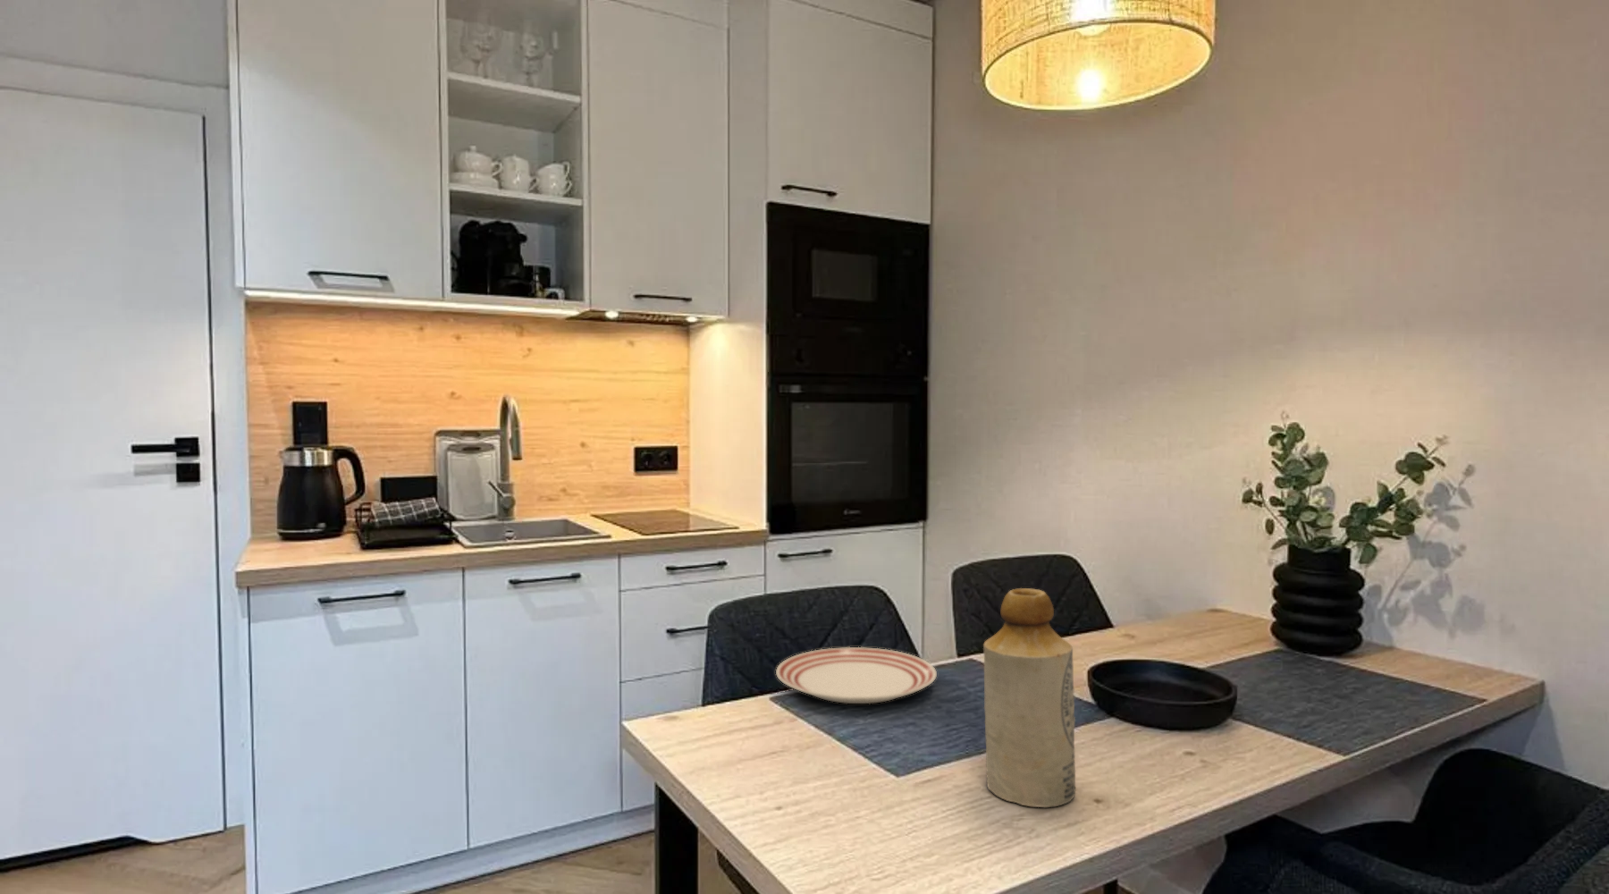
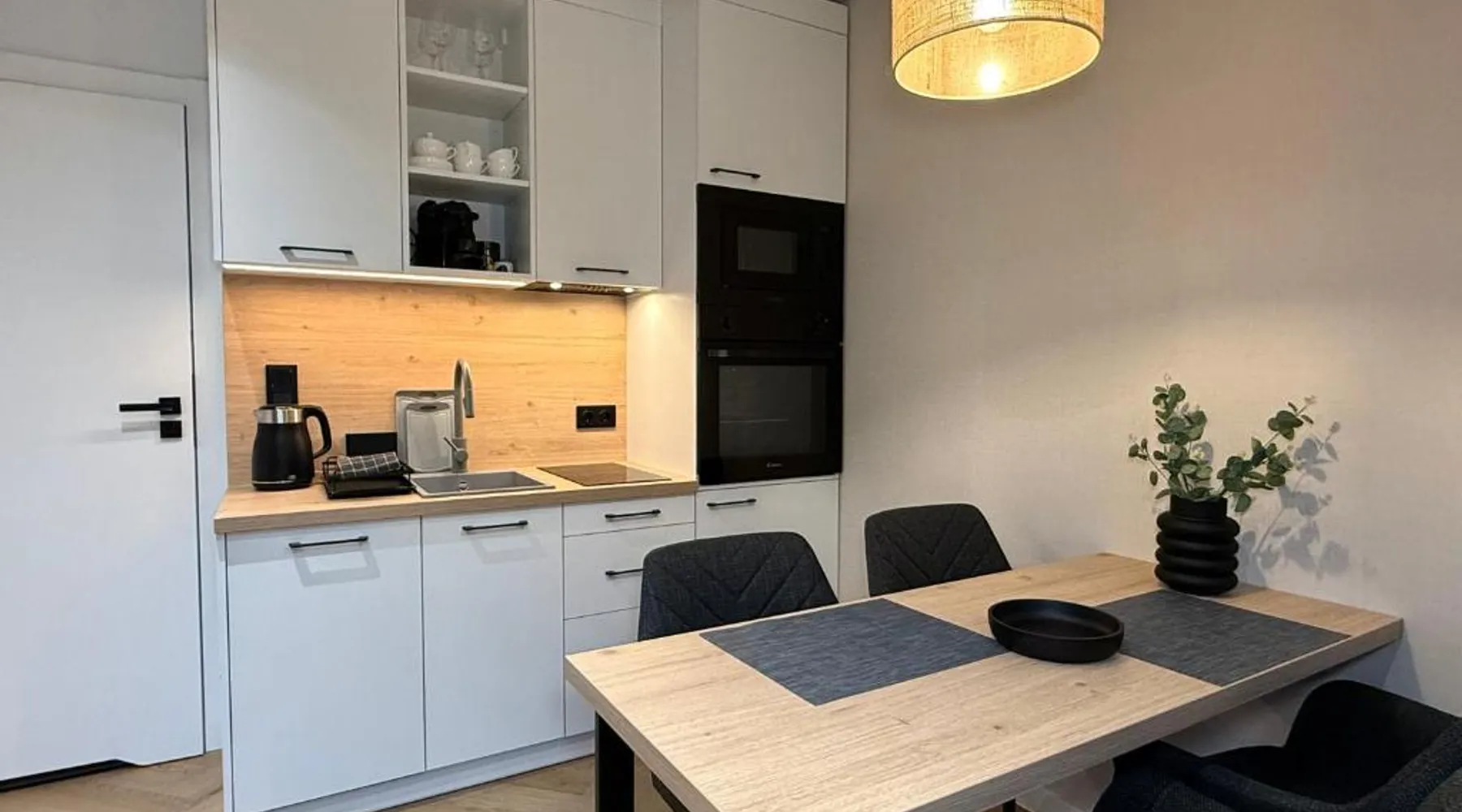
- dinner plate [775,646,938,705]
- bottle [983,587,1077,808]
